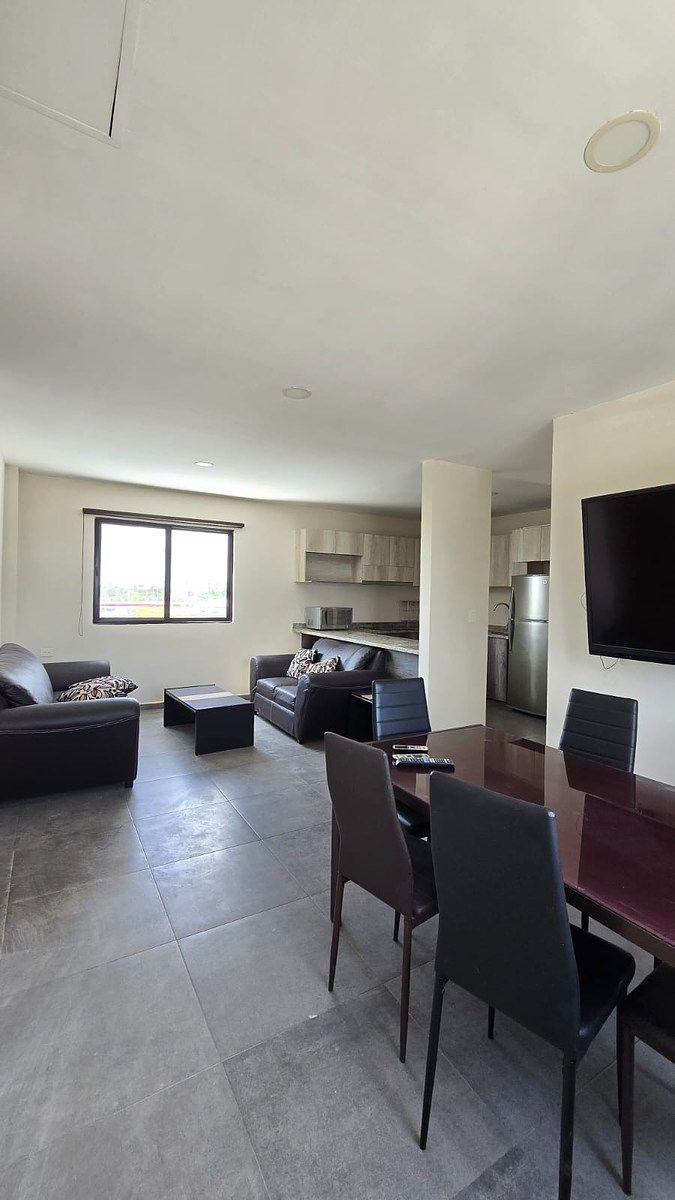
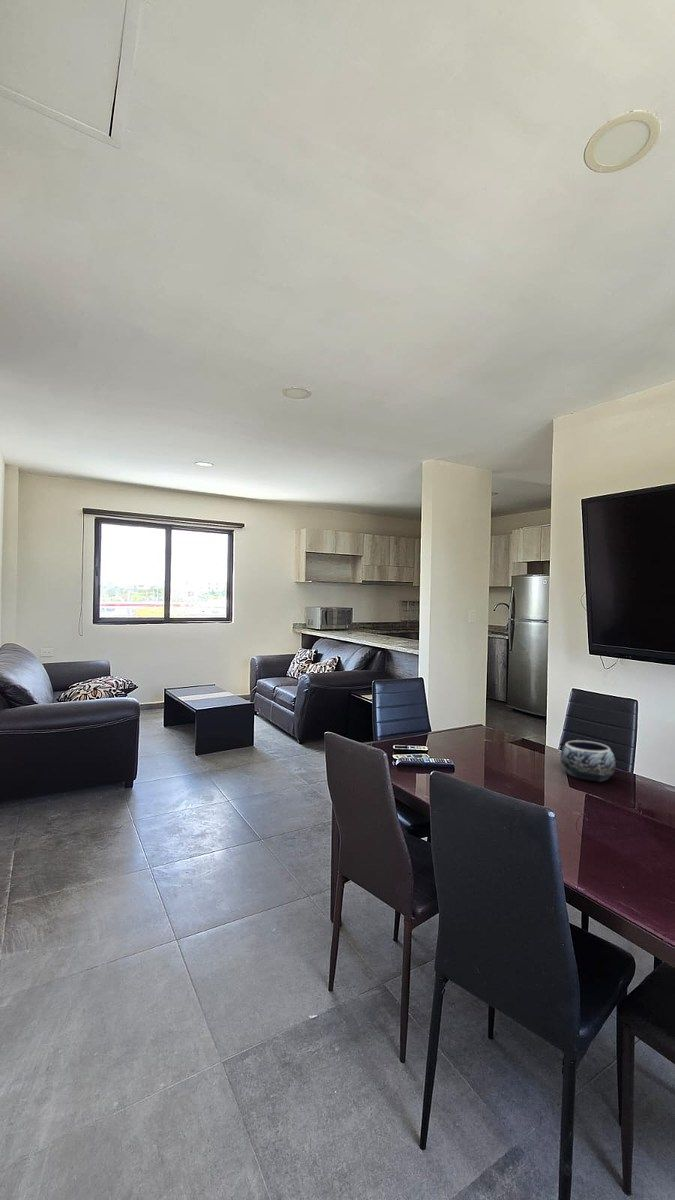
+ decorative bowl [560,739,617,782]
